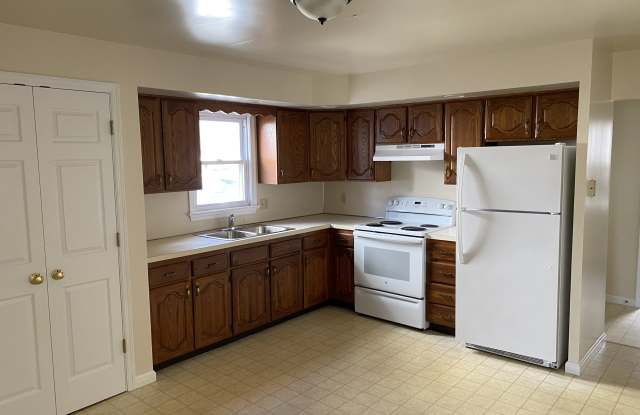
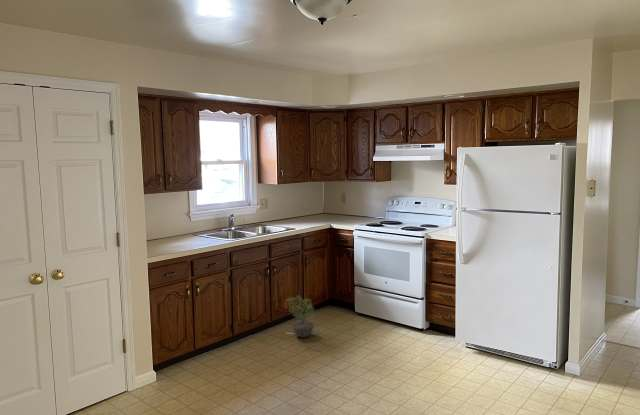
+ potted plant [283,295,316,339]
